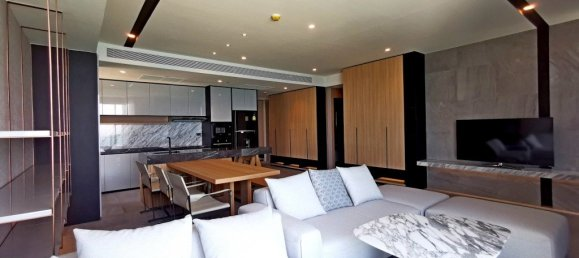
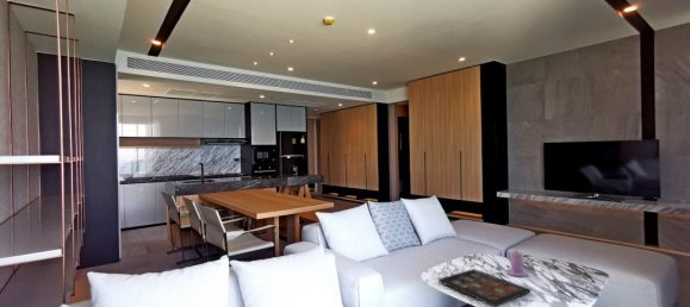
+ decorative tray [437,268,533,307]
+ candle [505,249,529,277]
